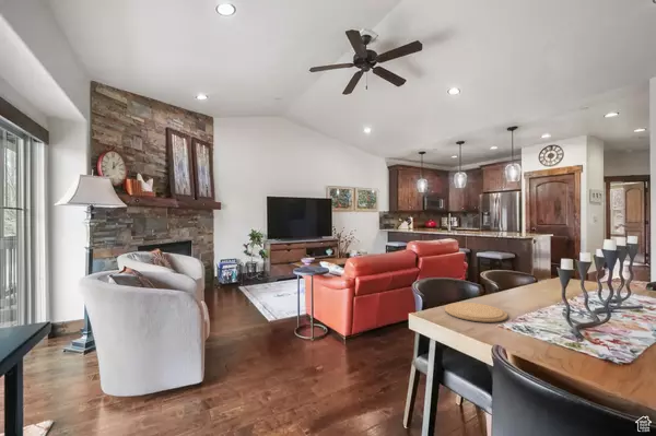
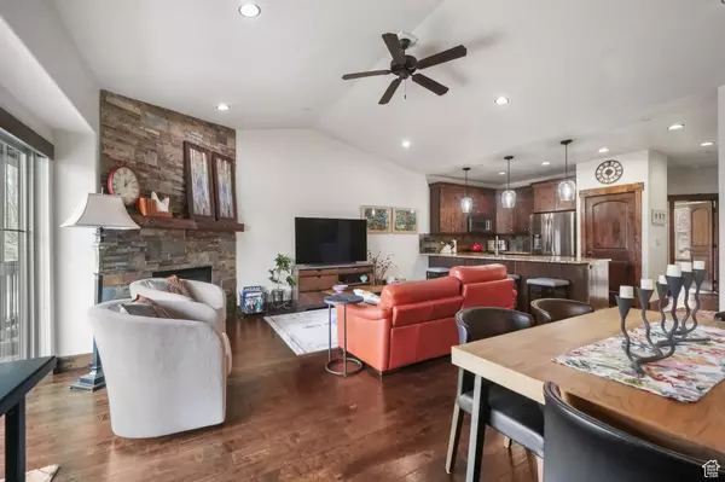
- plate [444,302,508,323]
